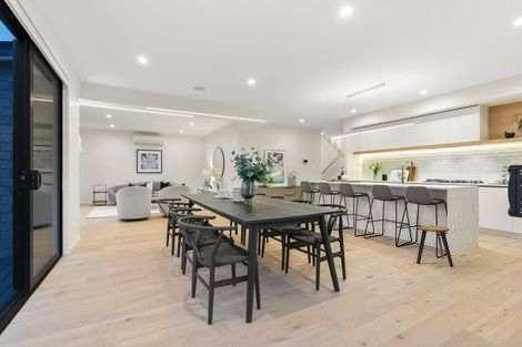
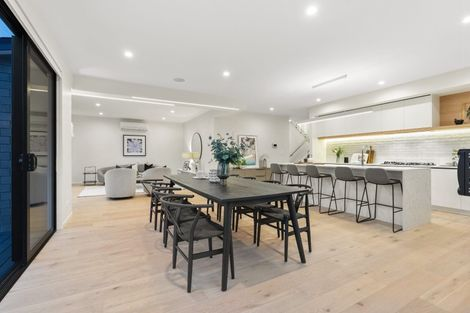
- stool [415,224,454,267]
